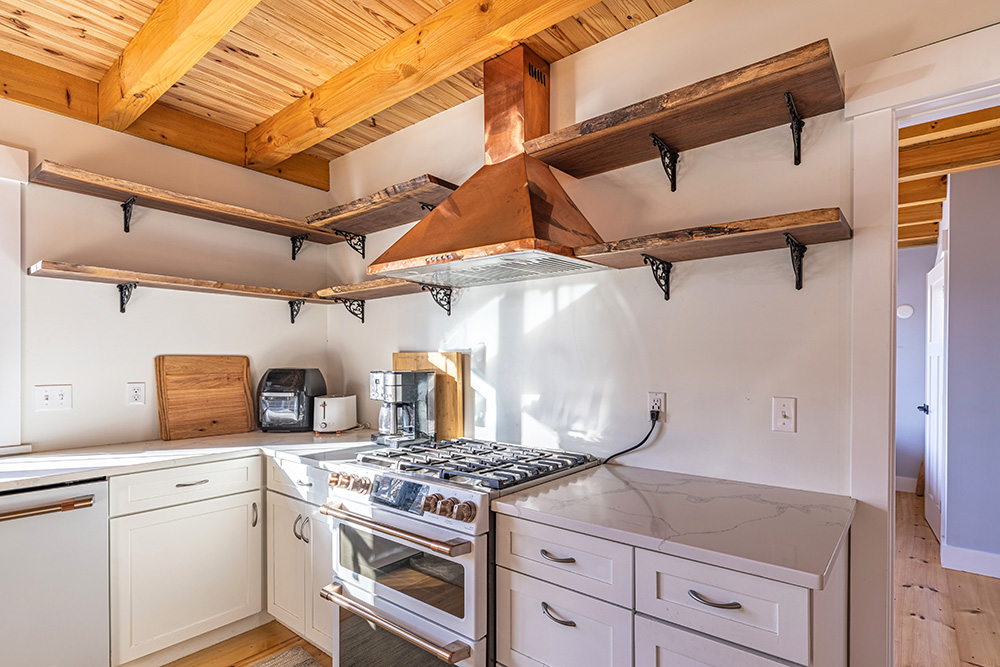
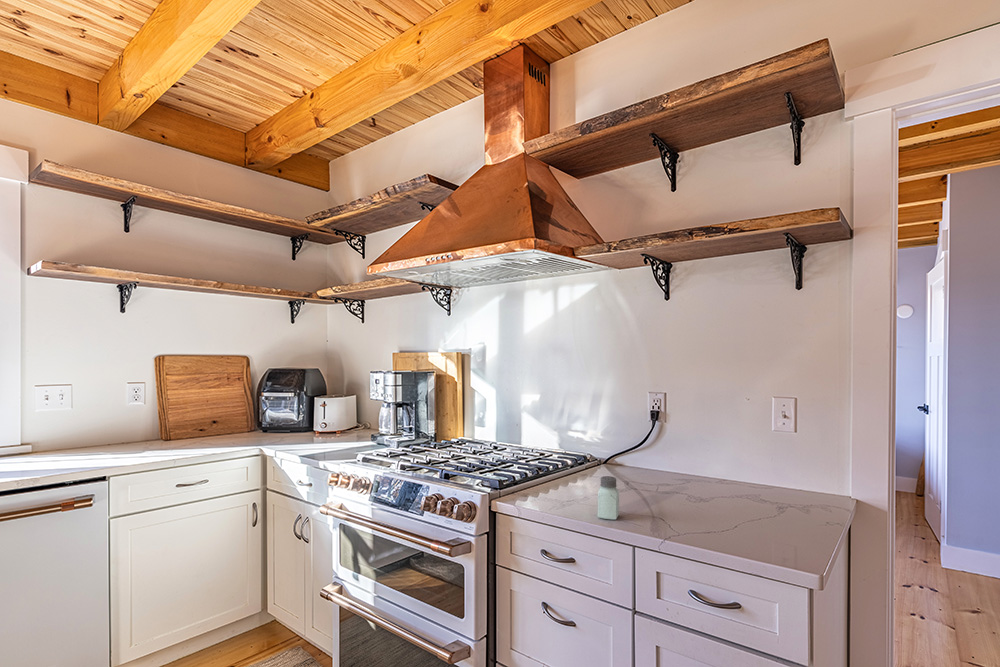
+ saltshaker [597,475,620,521]
